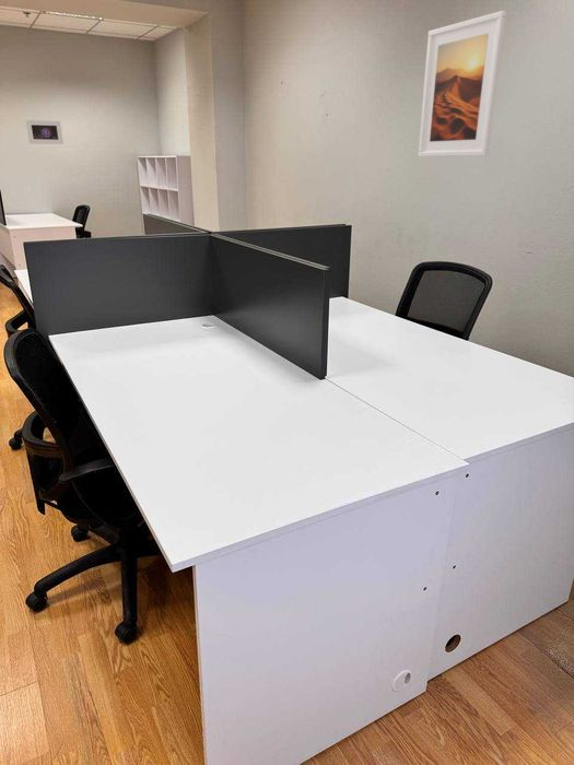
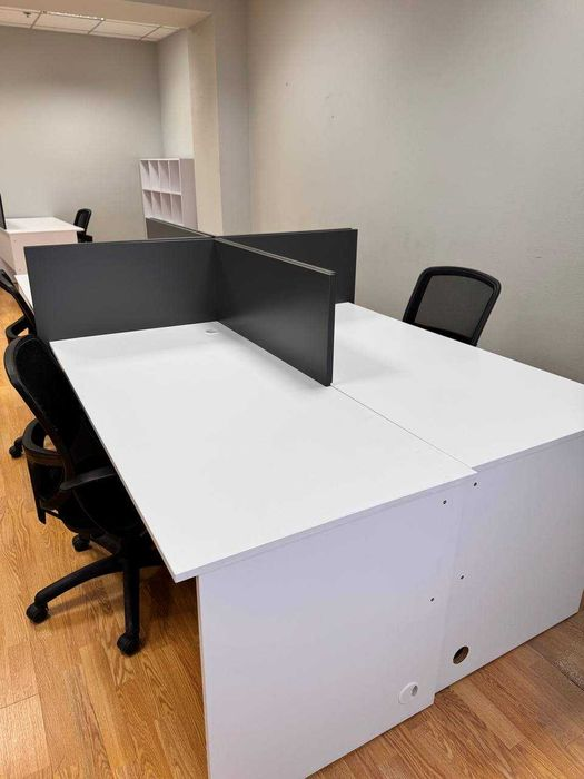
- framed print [25,119,65,145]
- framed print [418,10,507,157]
